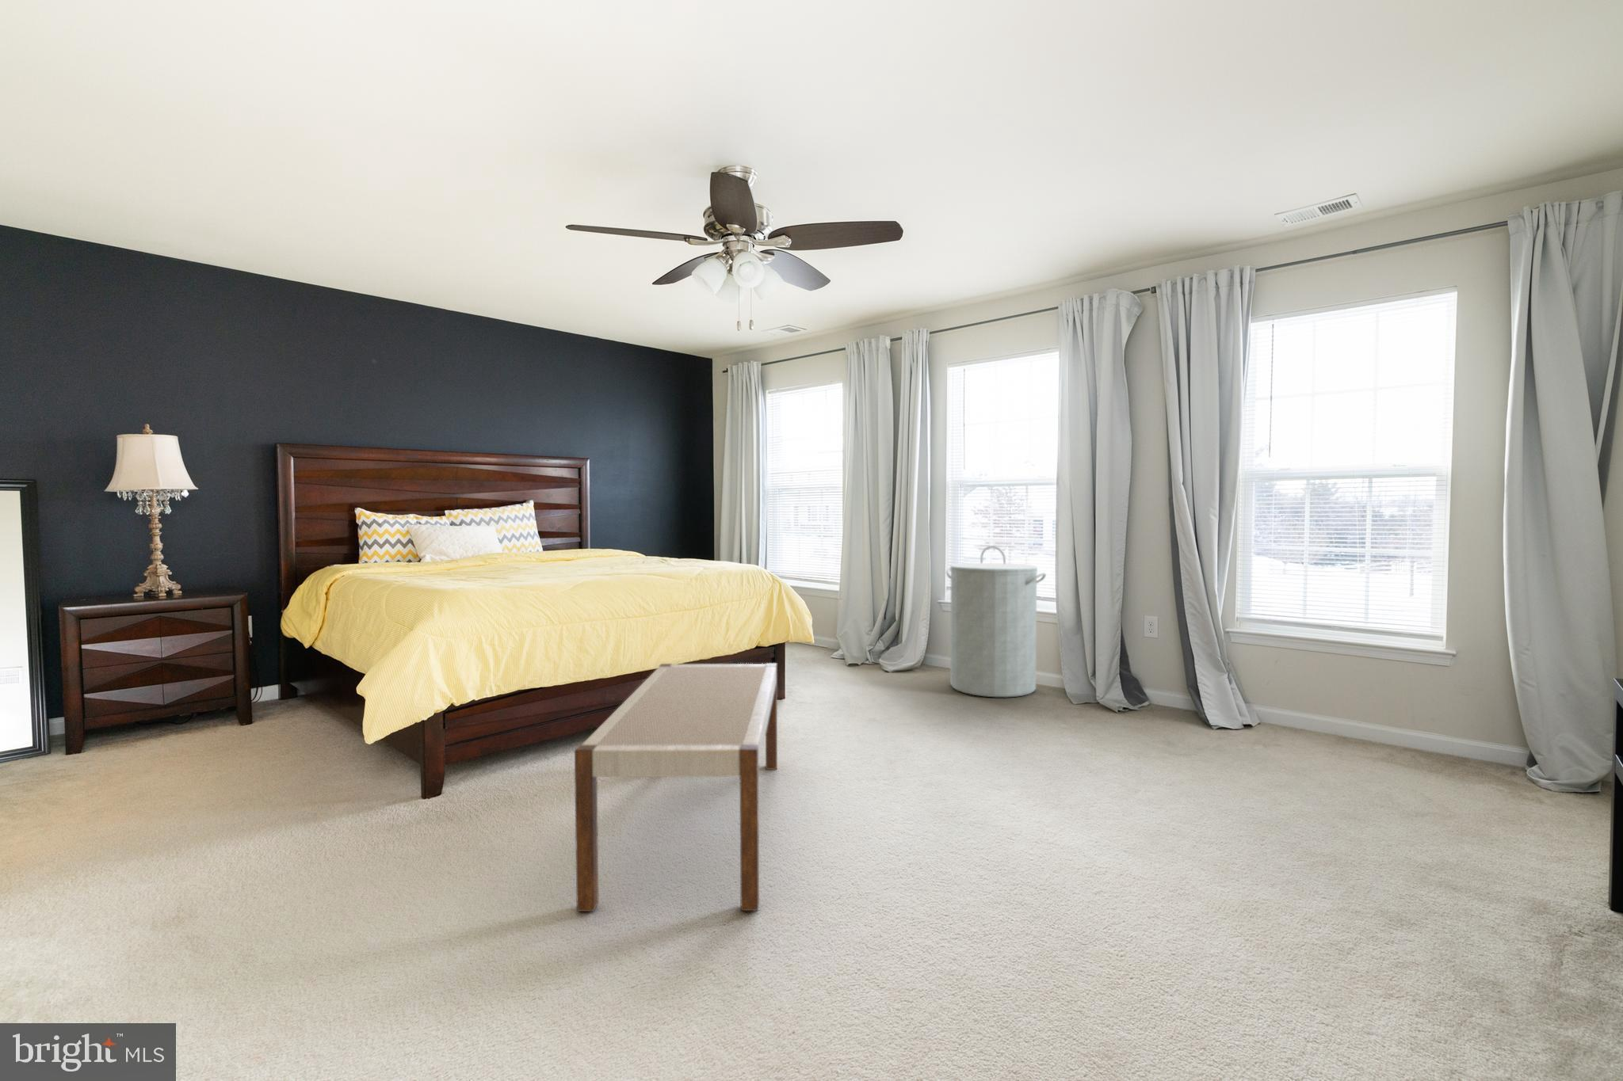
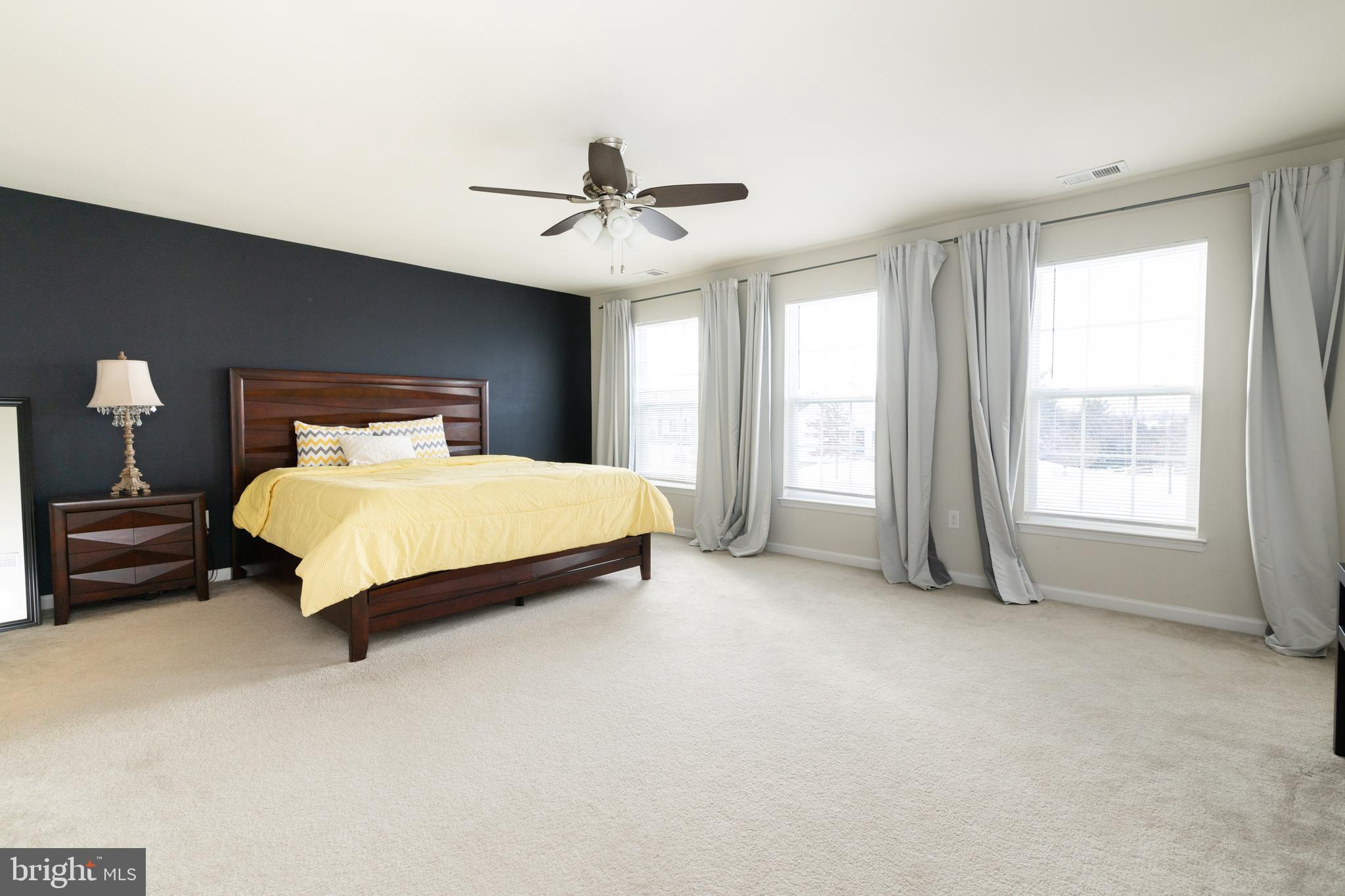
- laundry hamper [945,545,1047,697]
- bench [573,662,778,912]
